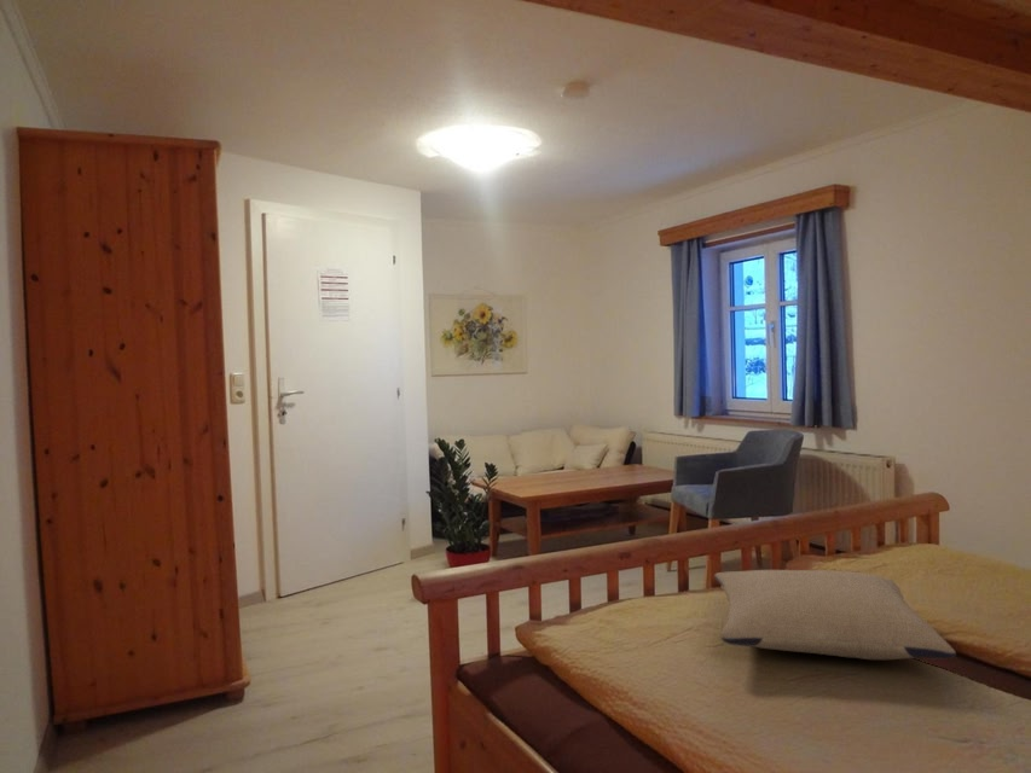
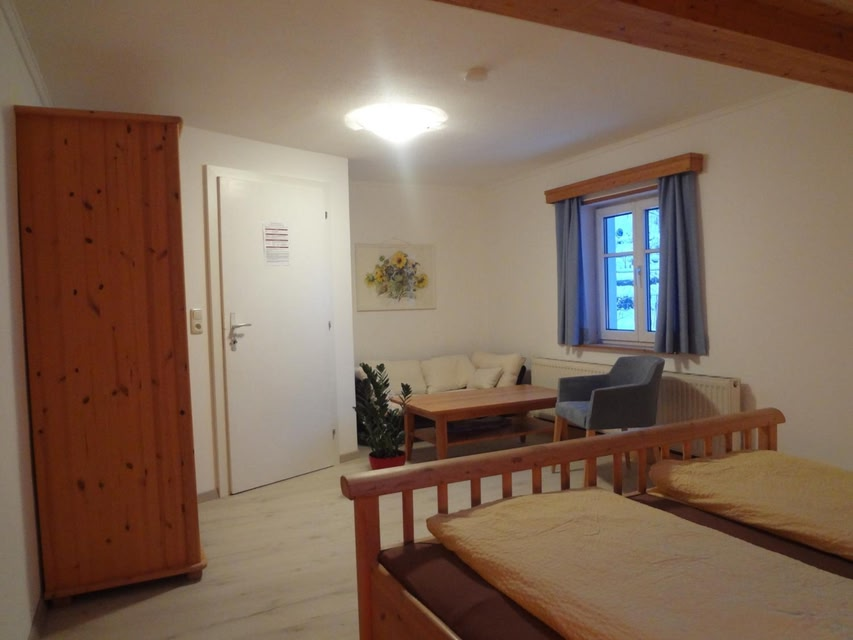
- pillow [713,569,957,661]
